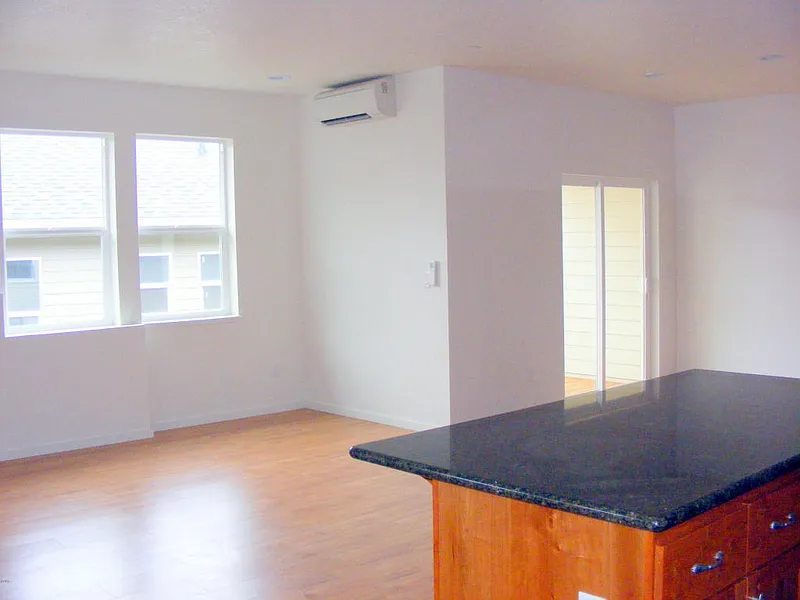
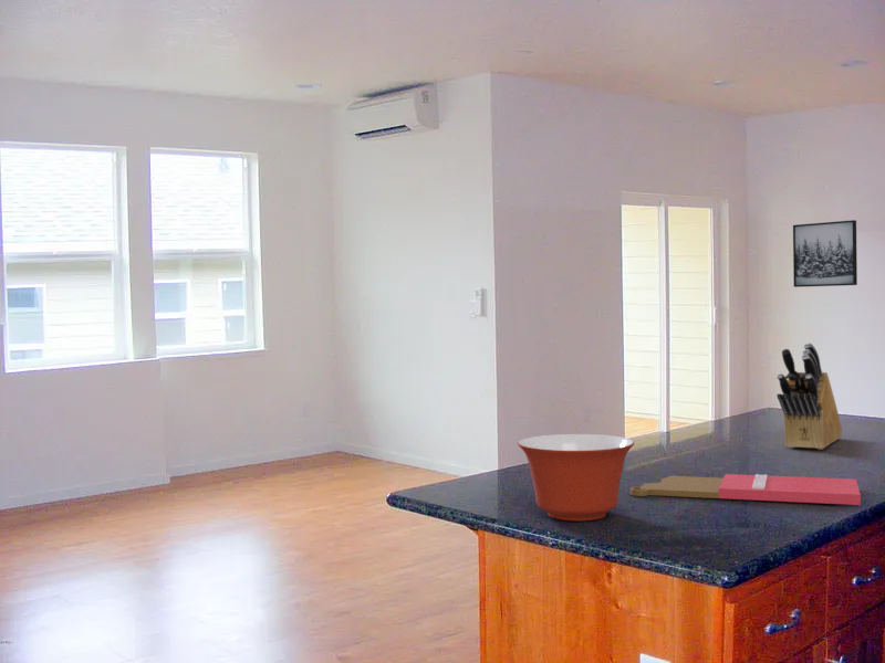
+ cutting board [629,473,862,506]
+ knife block [775,341,843,451]
+ mixing bowl [517,433,635,522]
+ wall art [792,219,858,288]
